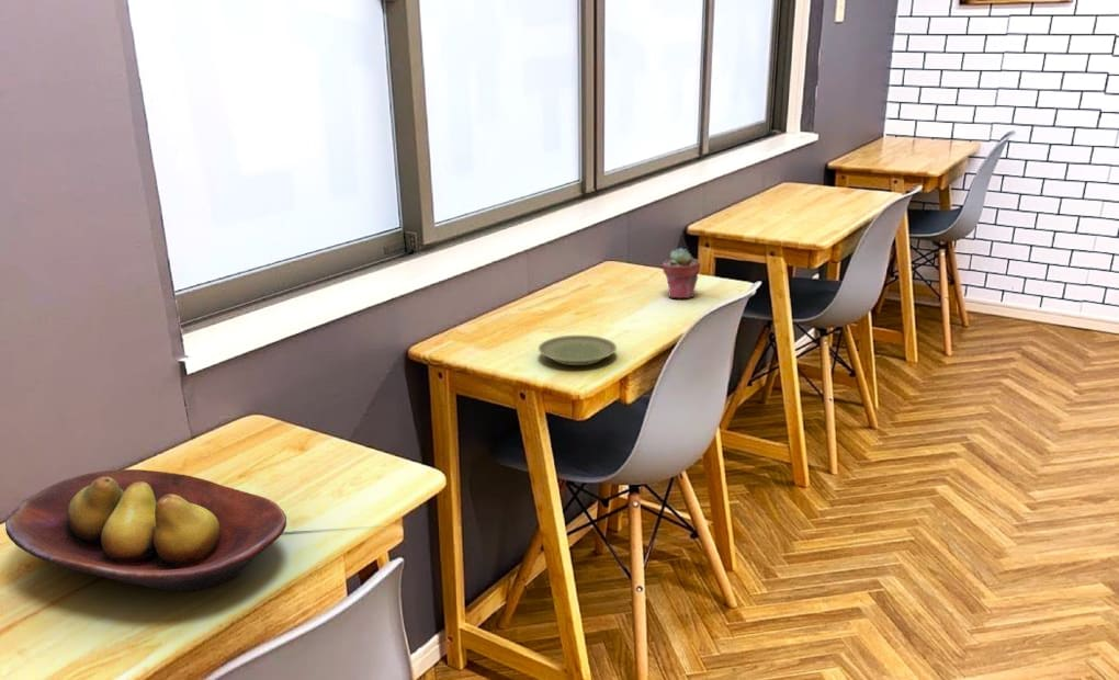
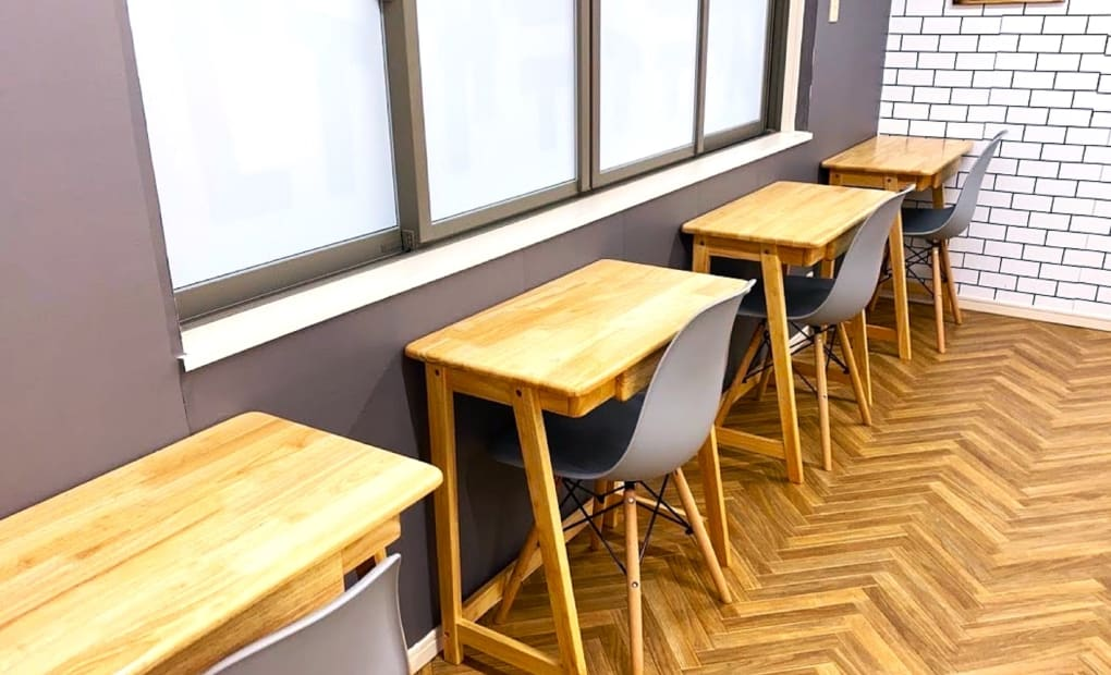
- plate [538,335,618,366]
- potted succulent [662,247,702,299]
- fruit bowl [4,468,287,593]
